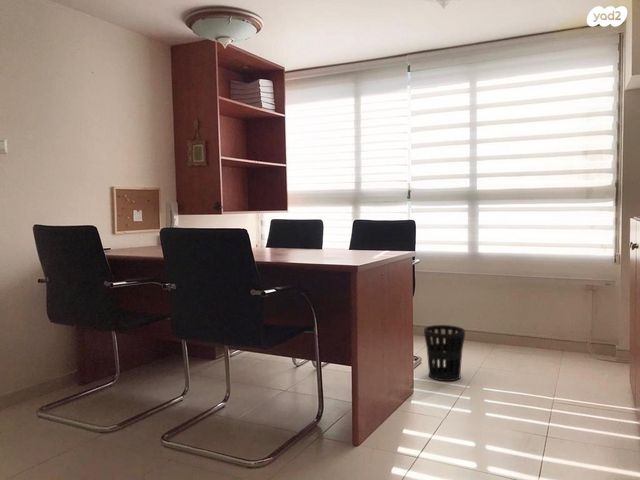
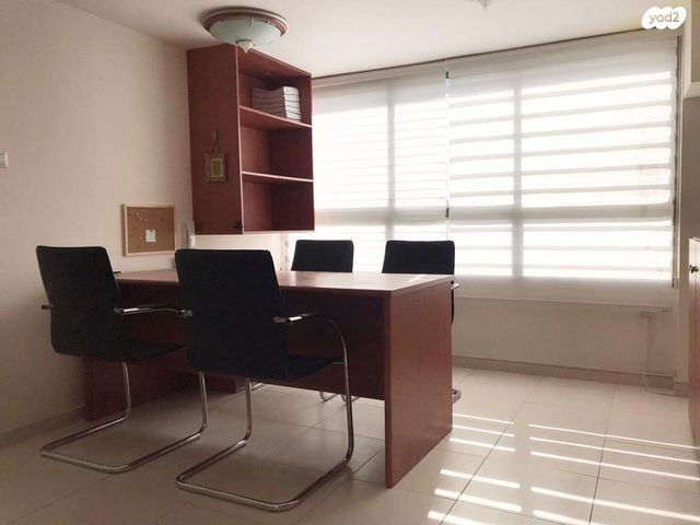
- wastebasket [423,324,466,382]
